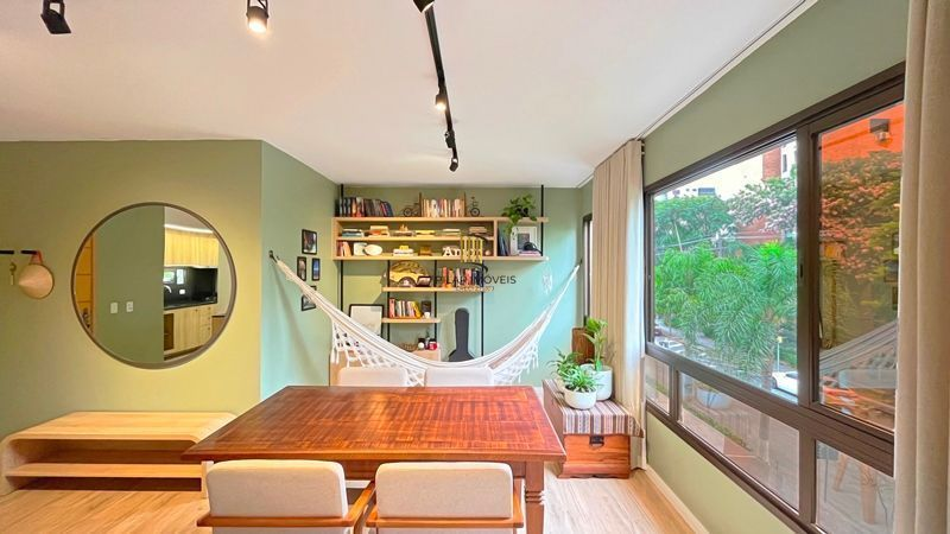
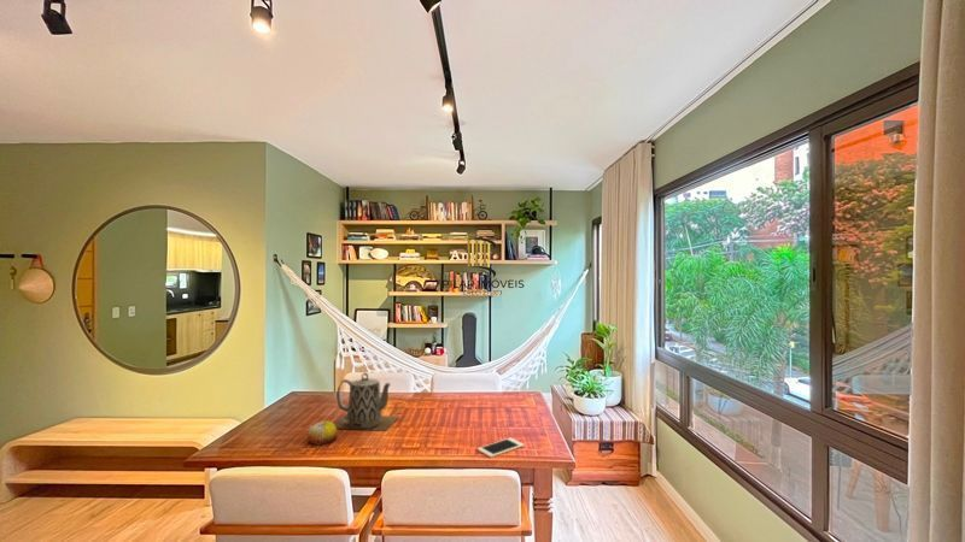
+ teapot [333,372,399,432]
+ cell phone [476,437,525,459]
+ fruit [306,419,338,446]
